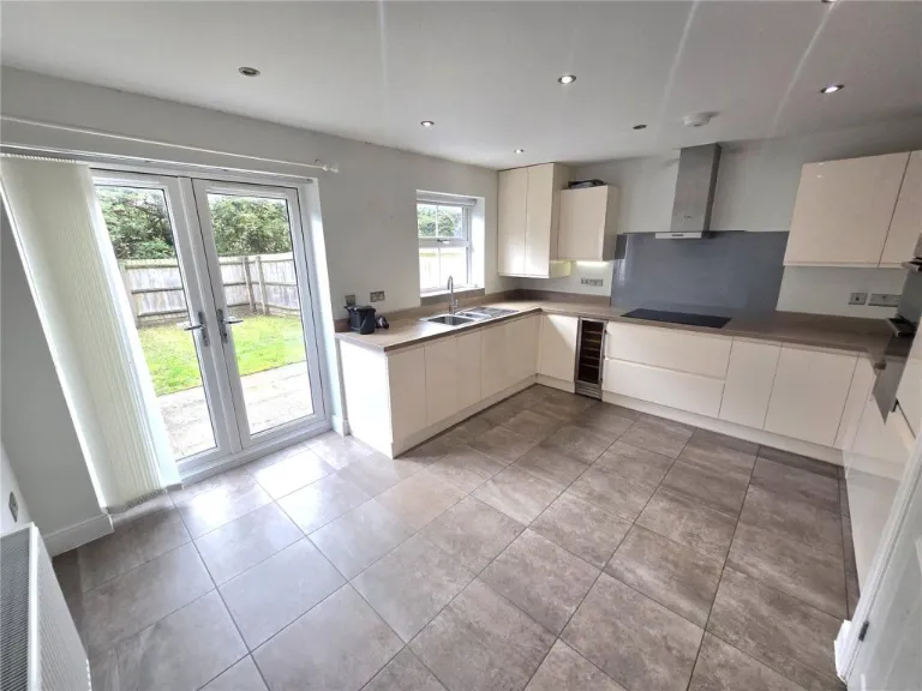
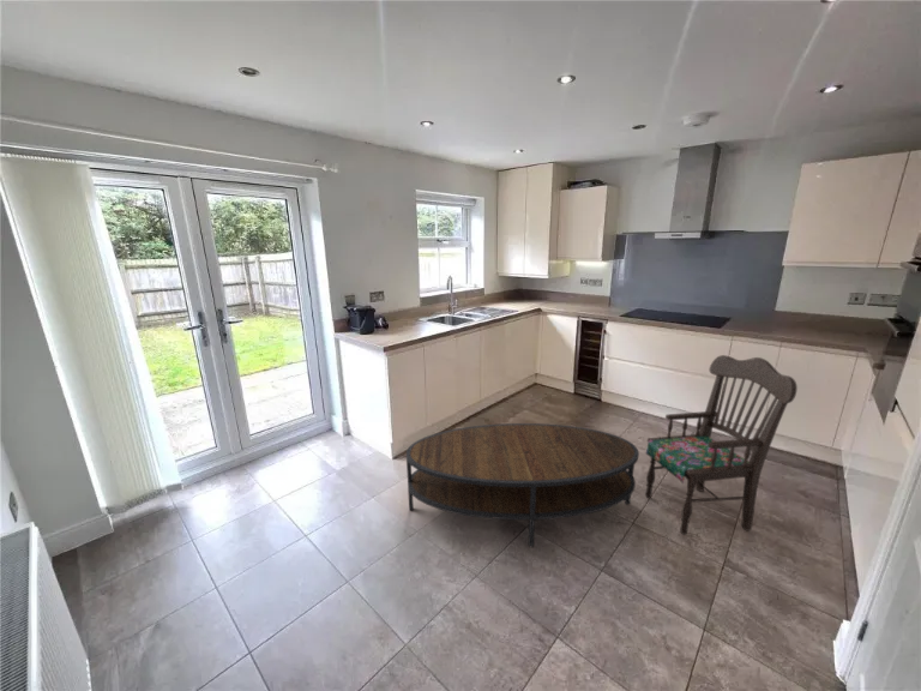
+ dining chair [644,354,799,536]
+ coffee table [405,422,640,548]
